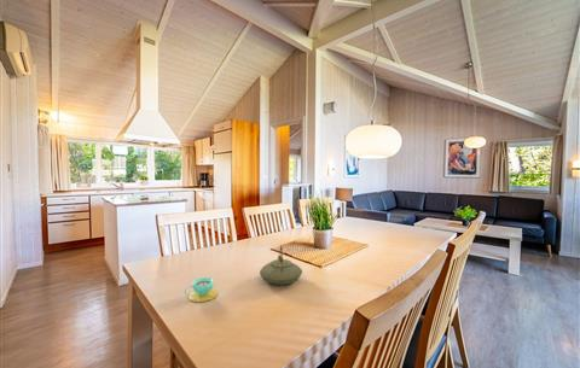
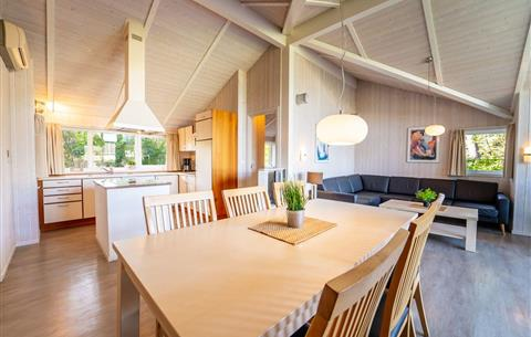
- teacup [184,276,219,303]
- teapot [259,245,303,286]
